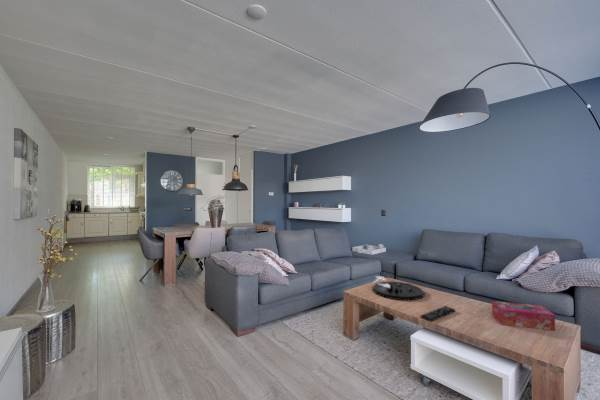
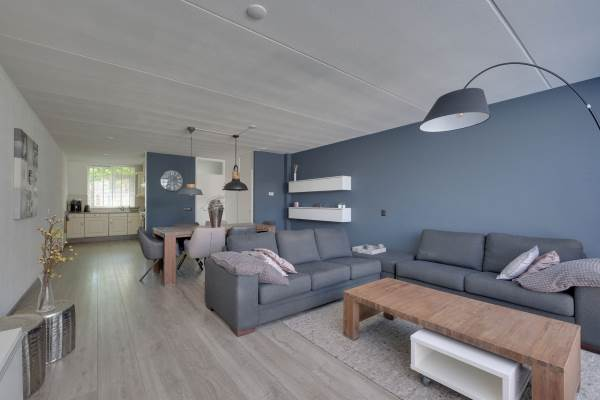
- remote control [420,305,456,323]
- tissue box [491,300,556,332]
- decorative tray [371,275,426,301]
